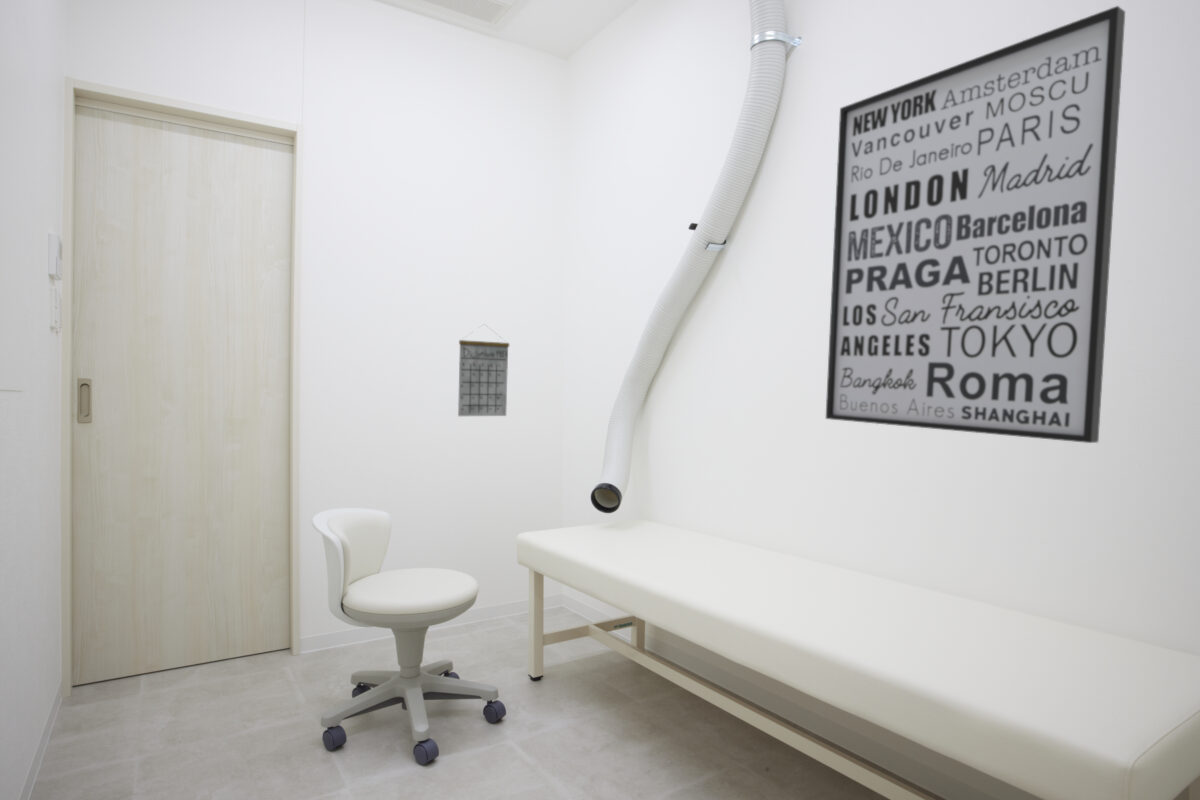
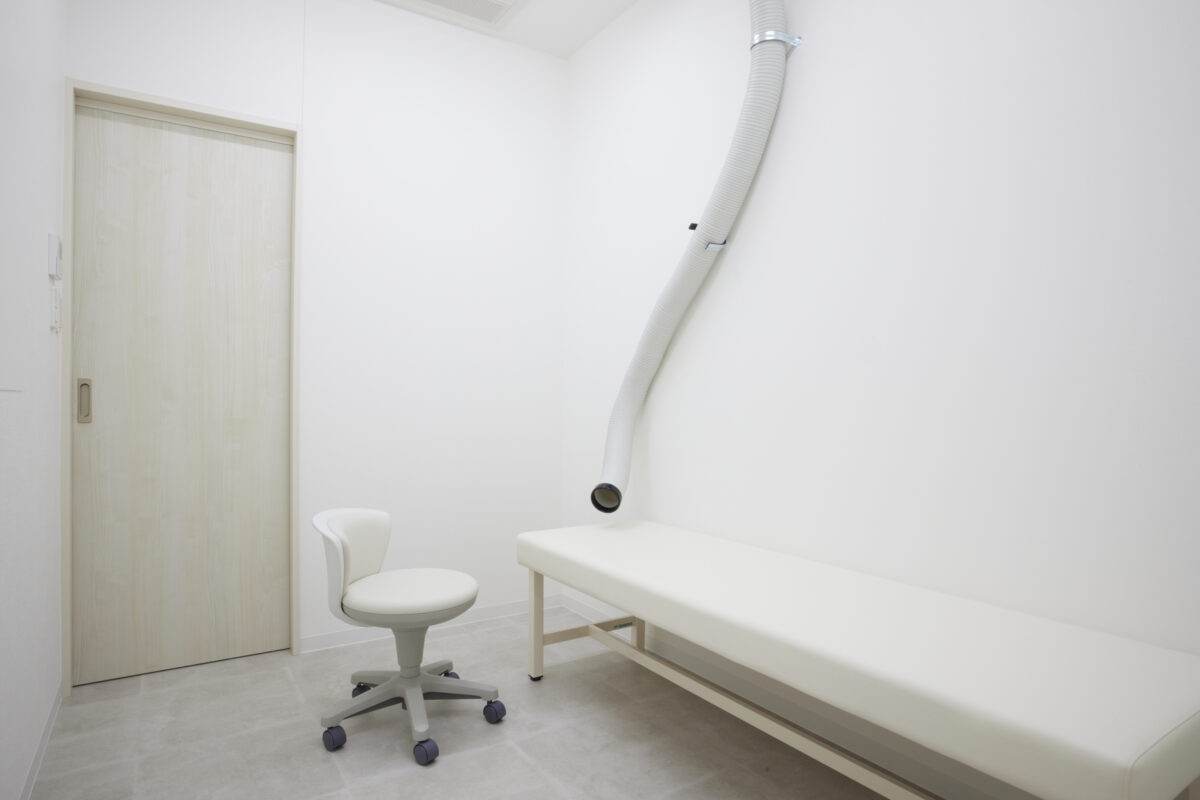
- wall art [825,5,1126,444]
- calendar [457,323,510,417]
